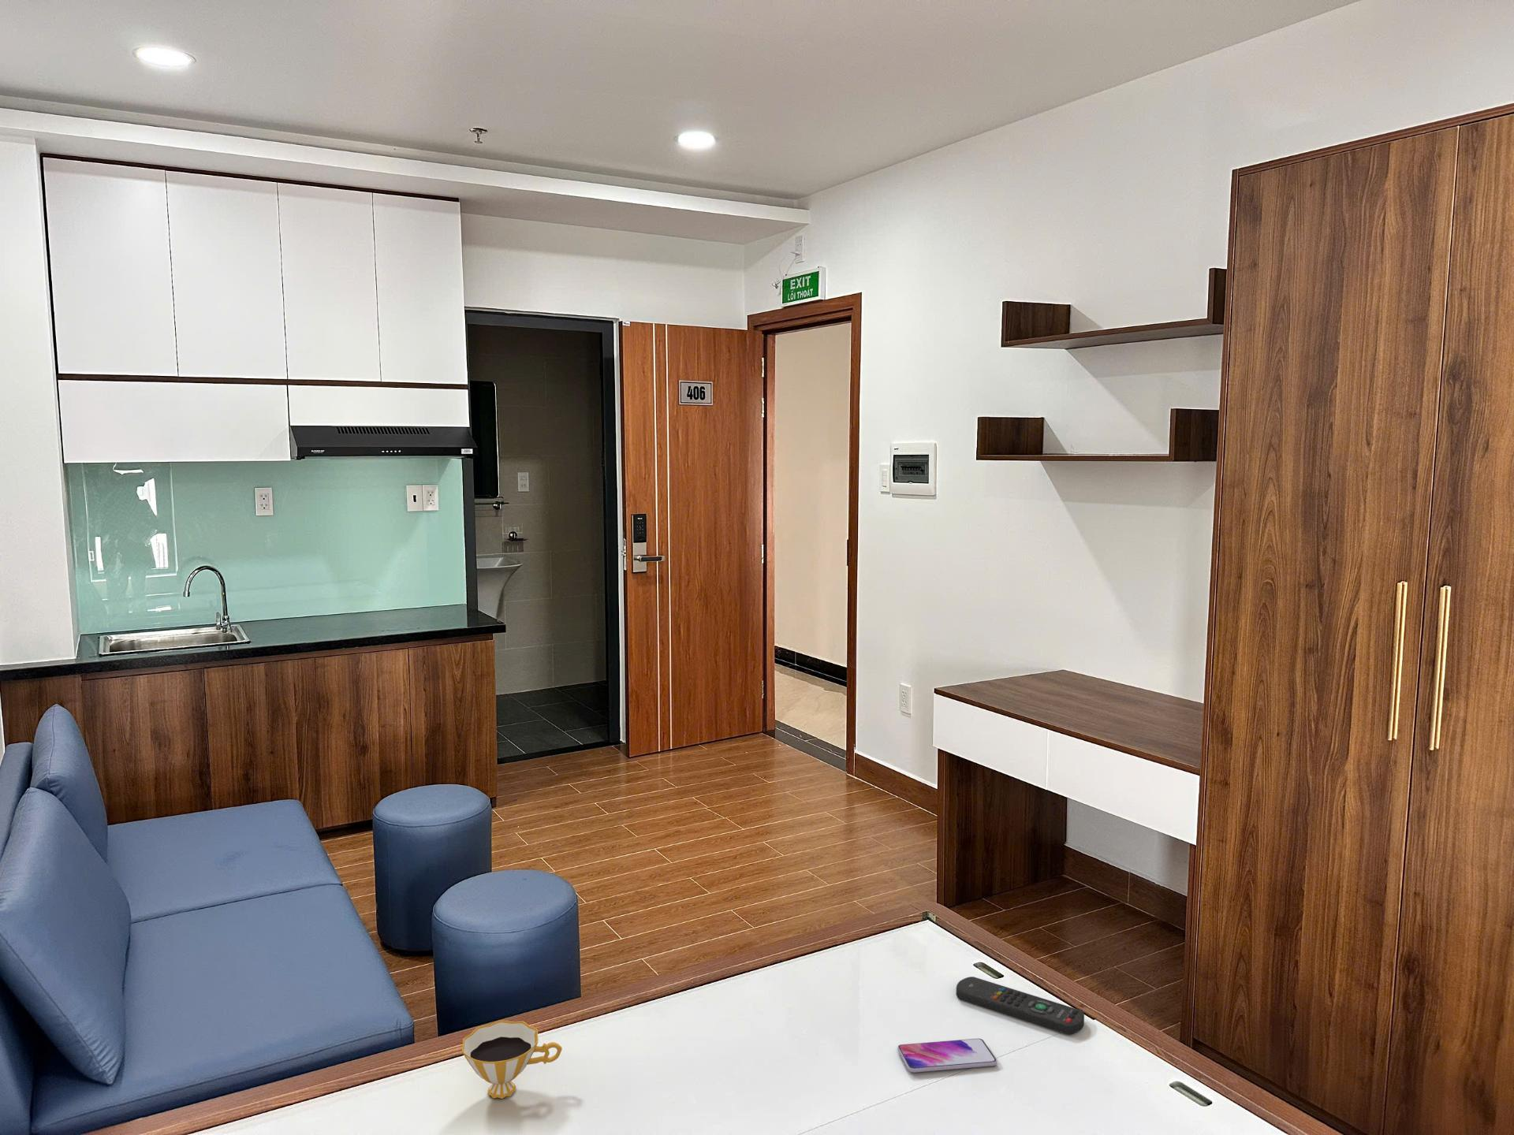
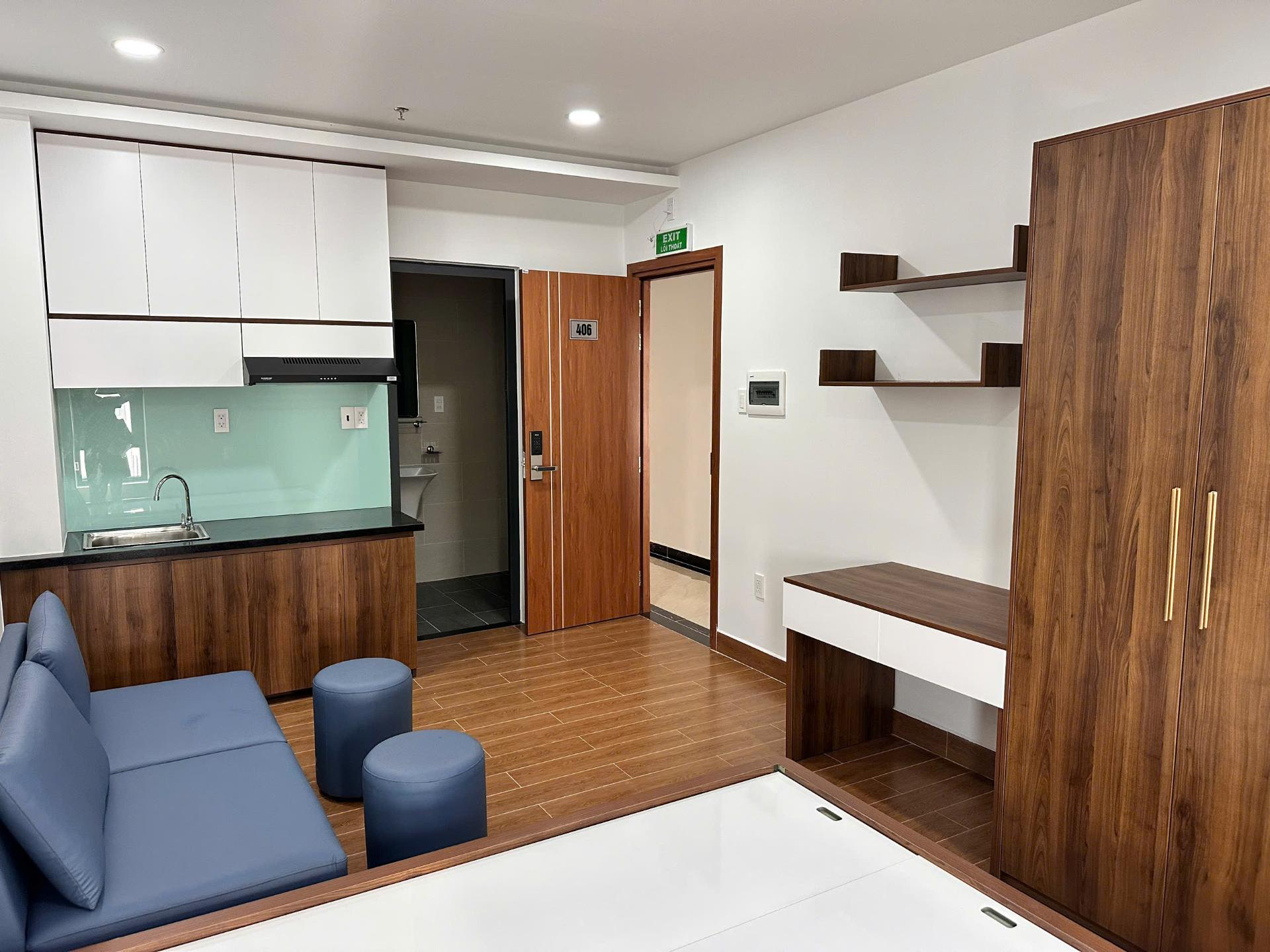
- remote control [956,975,1085,1035]
- smartphone [896,1038,998,1073]
- teacup [461,1019,563,1099]
